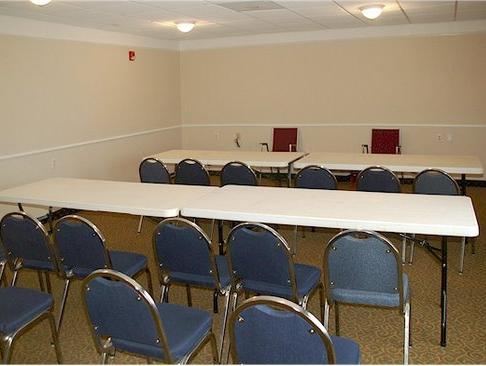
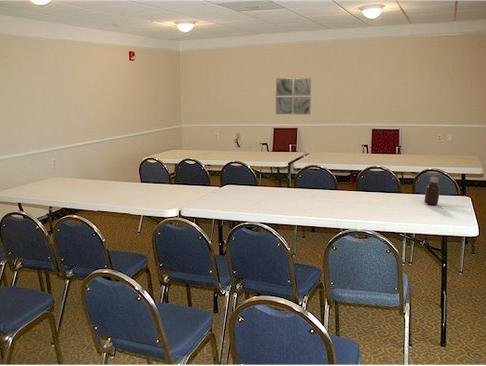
+ wall art [275,77,312,115]
+ bottle [423,176,441,206]
